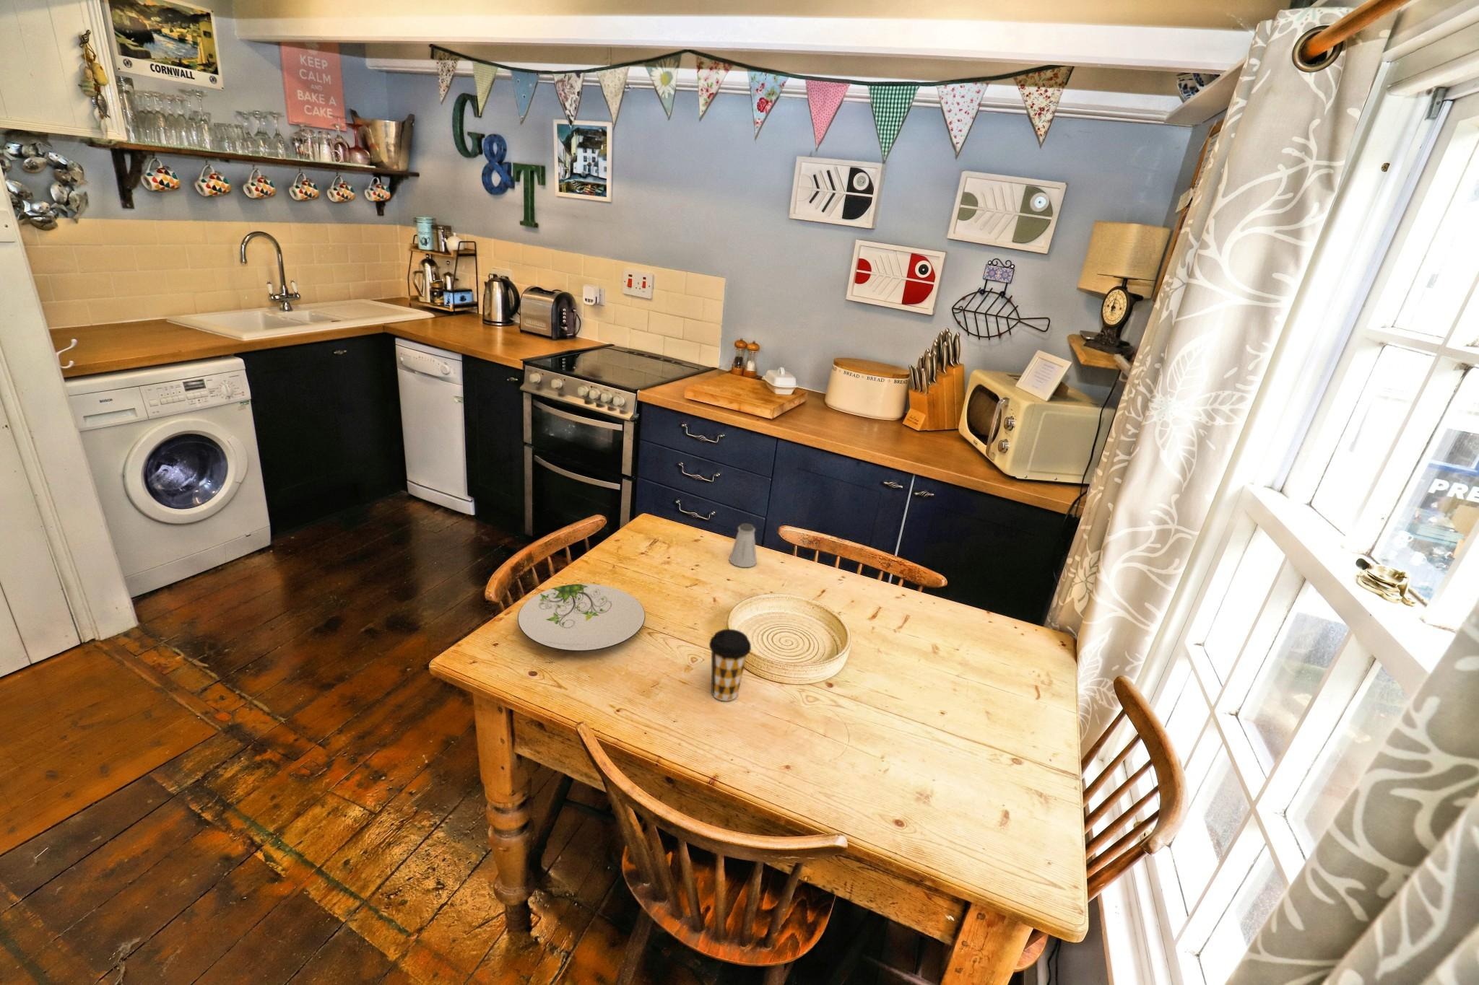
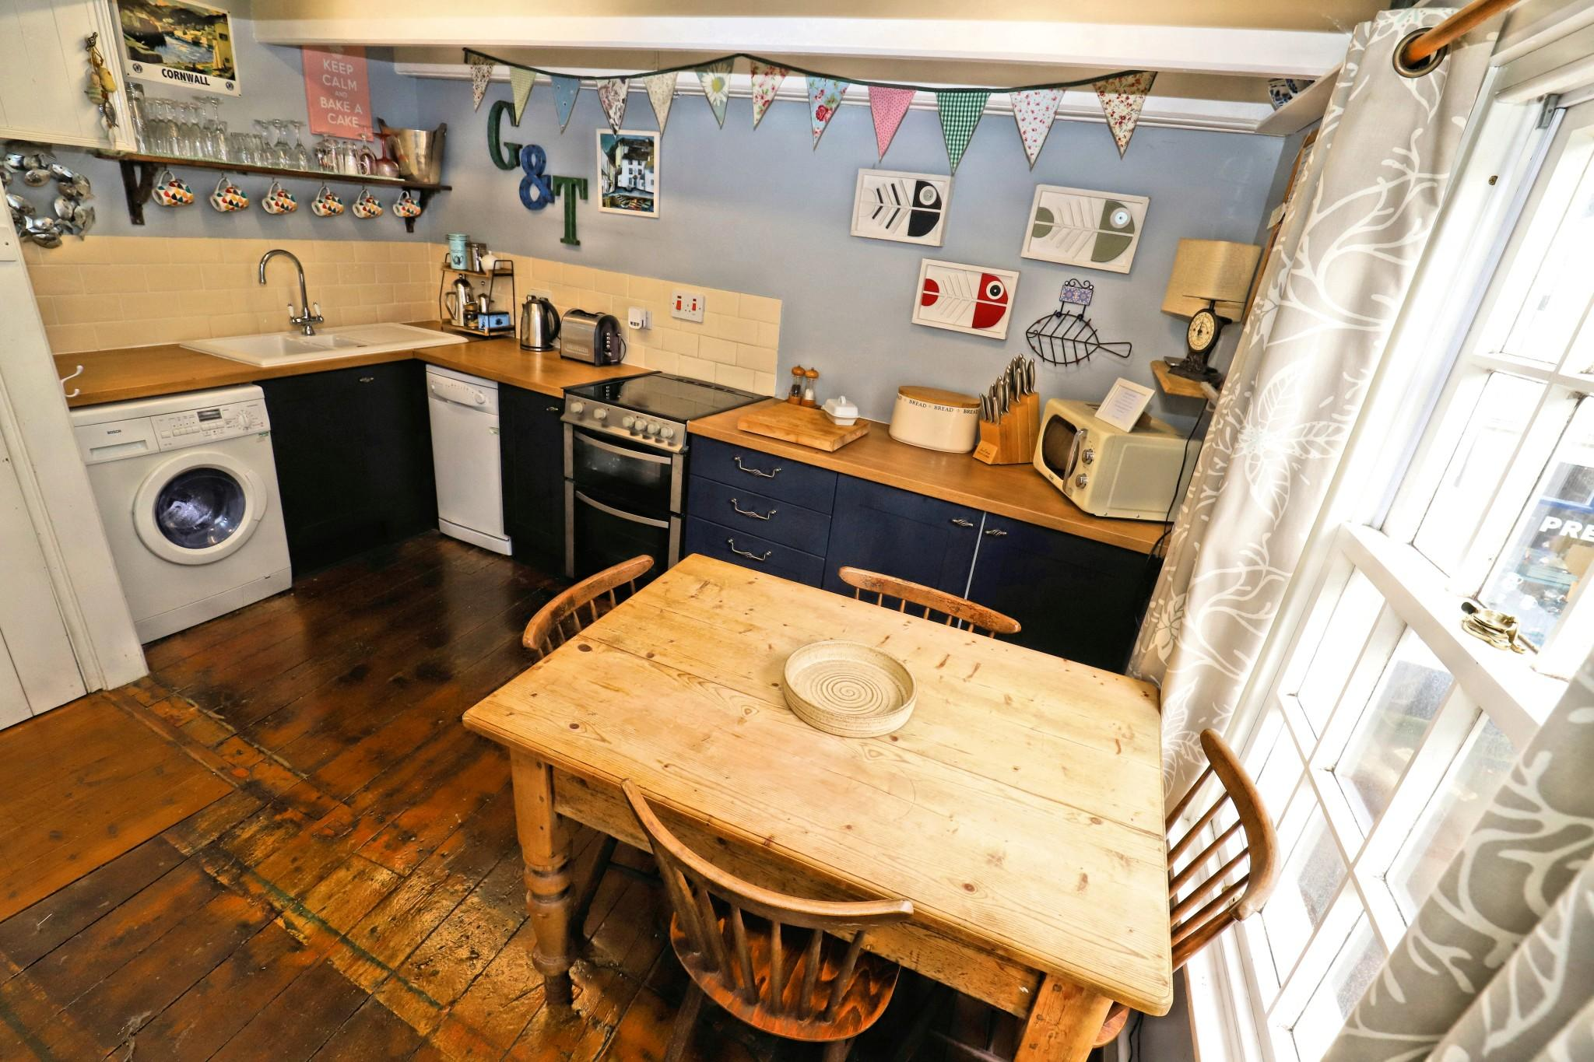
- saltshaker [729,522,758,568]
- plate [517,583,645,652]
- coffee cup [708,629,752,701]
